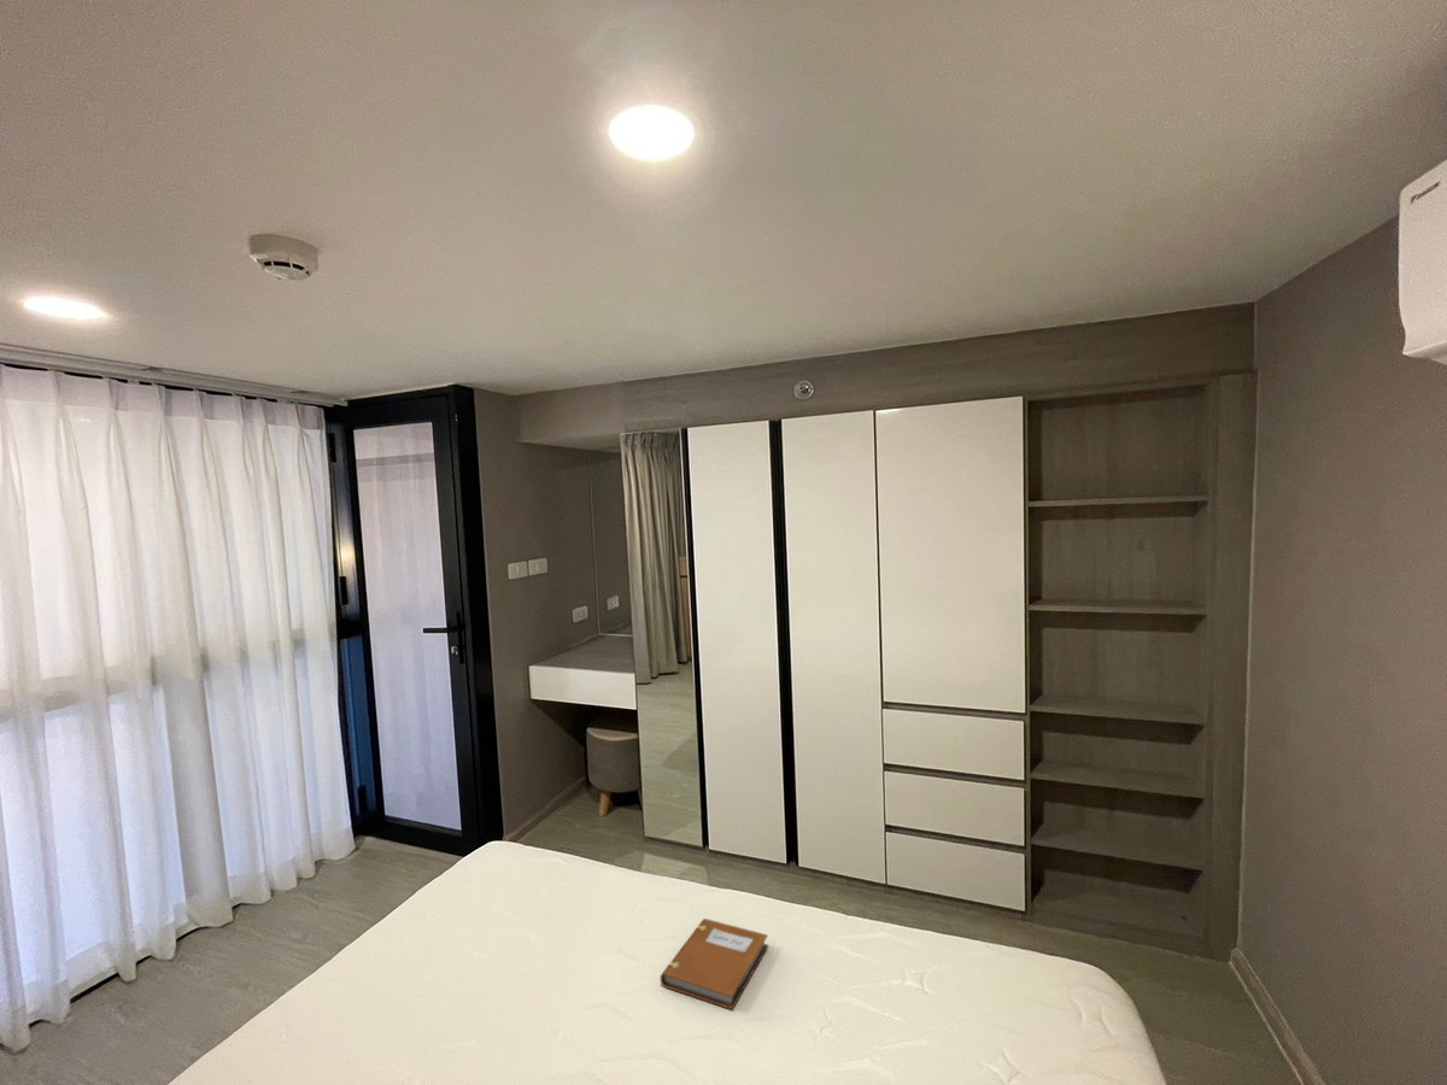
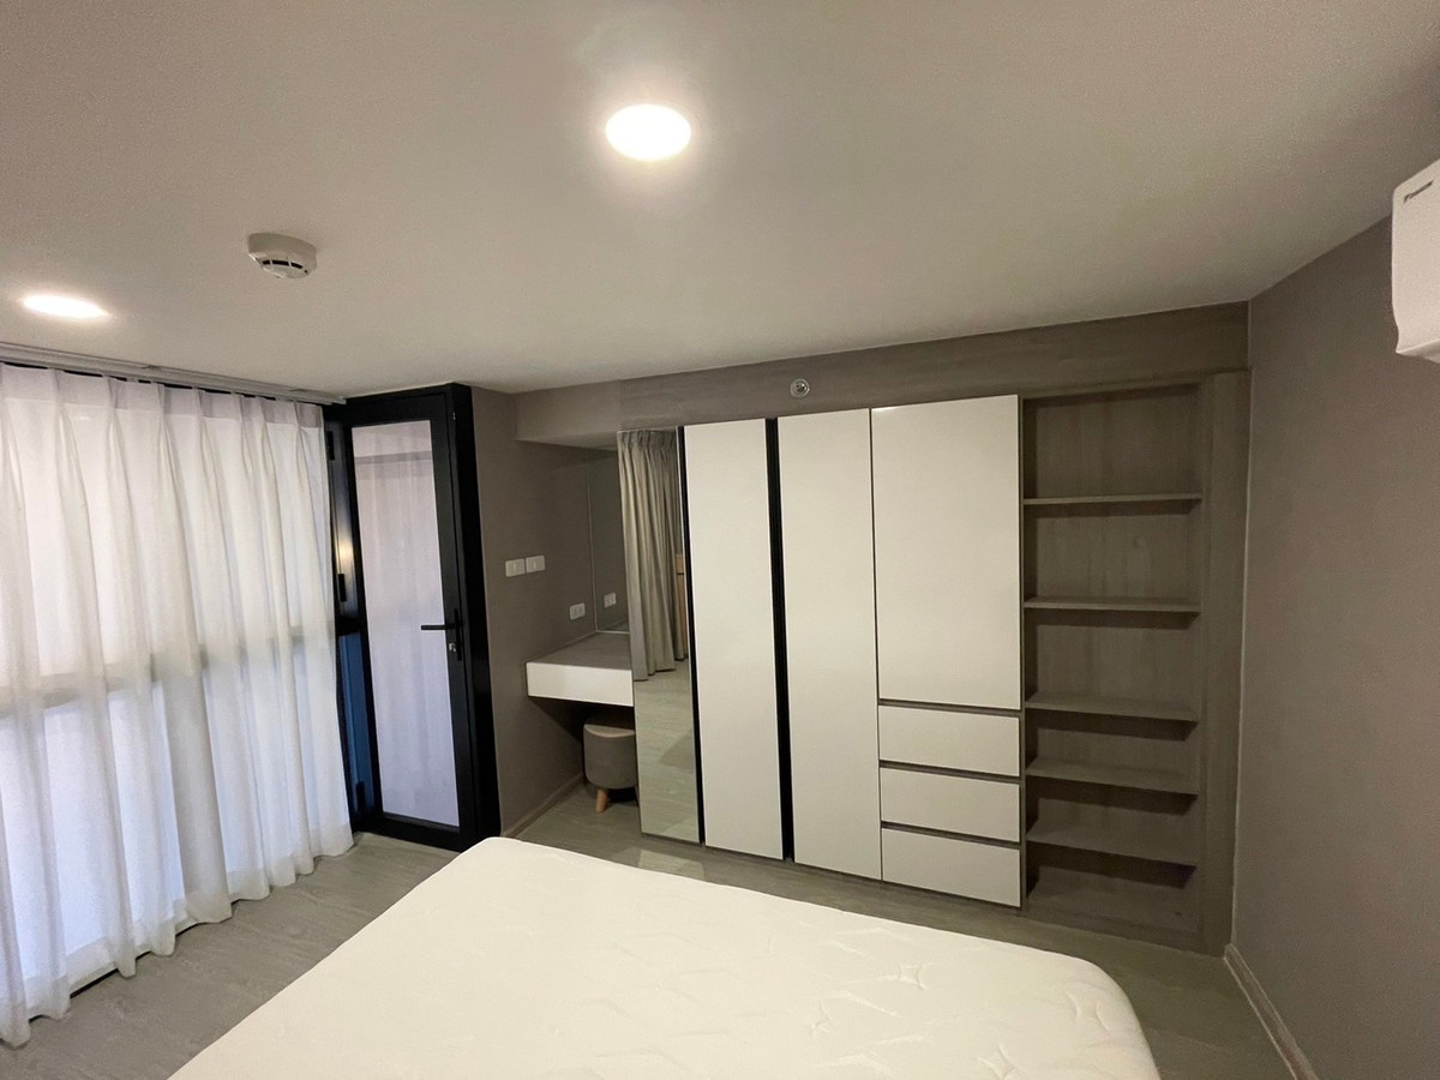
- notebook [660,917,769,1010]
